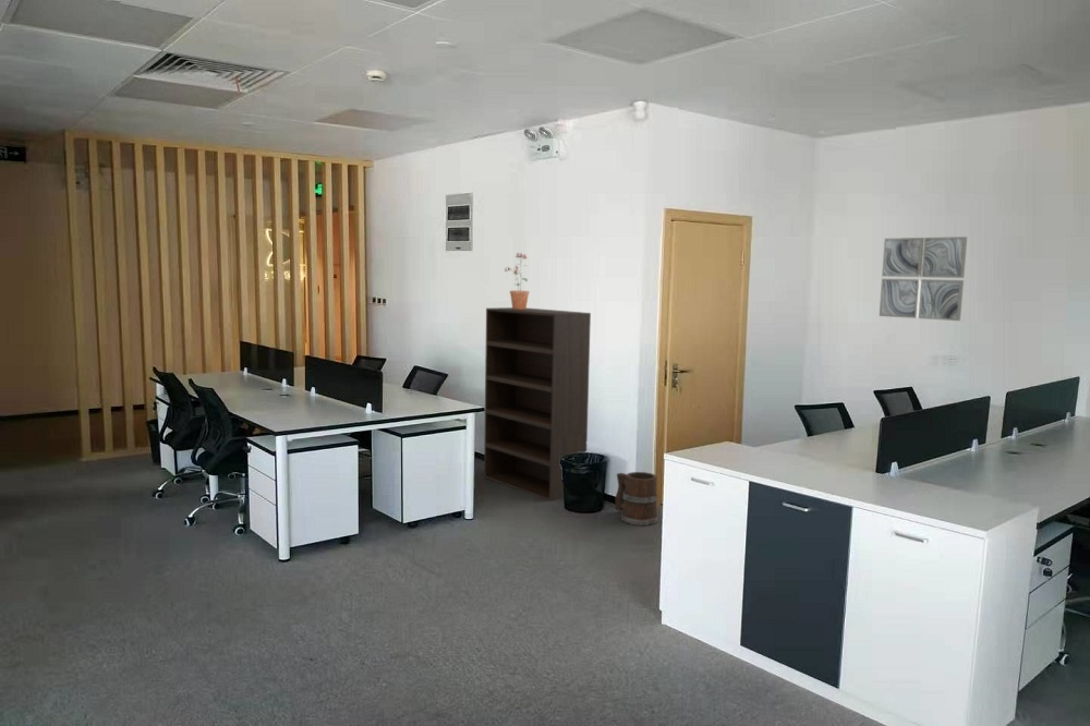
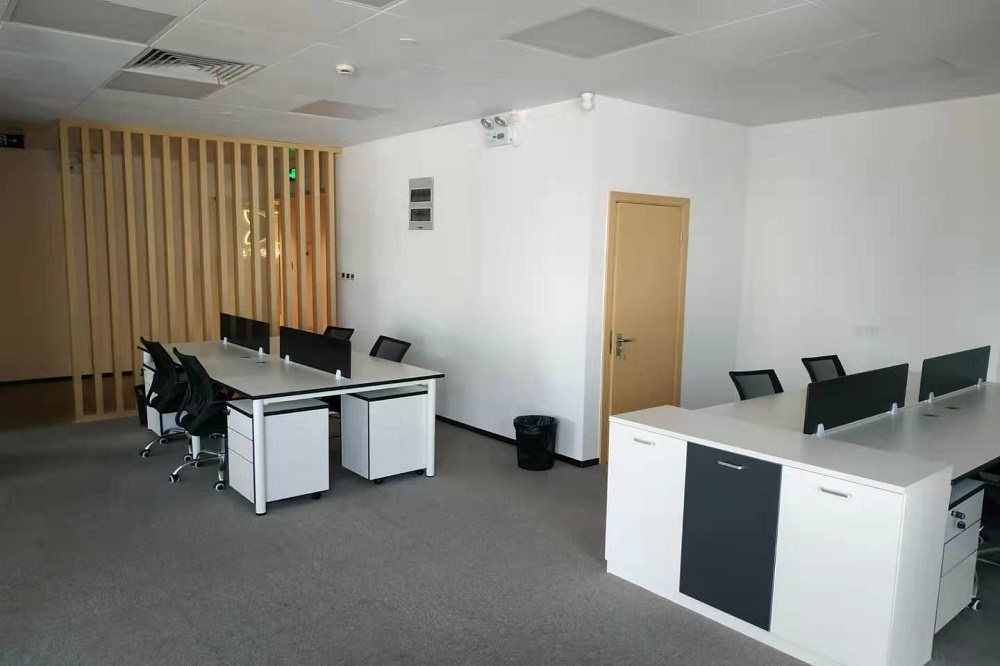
- wall art [879,235,968,322]
- potted plant [504,252,530,310]
- bookshelf [483,306,592,503]
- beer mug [615,471,659,527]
